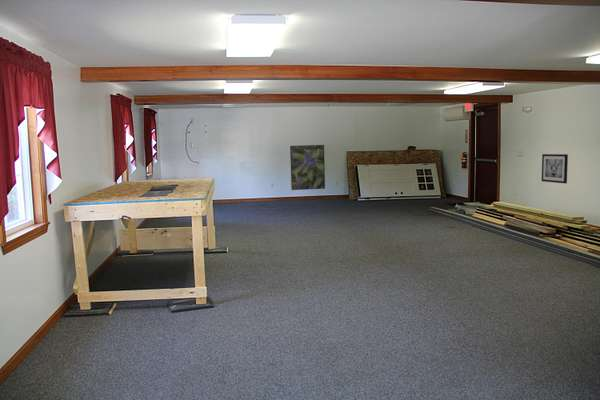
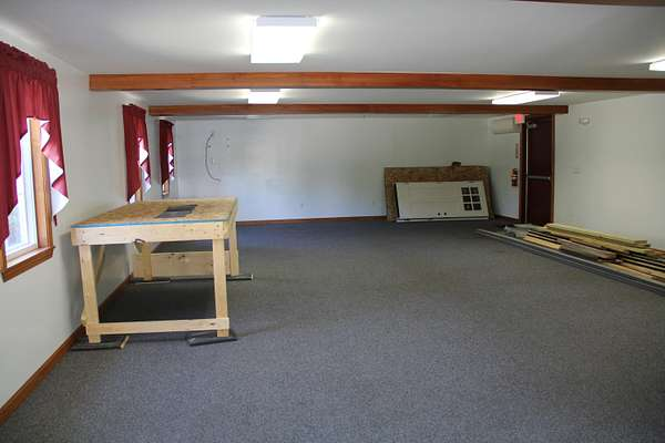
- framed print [289,144,326,191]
- wall art [541,153,569,184]
